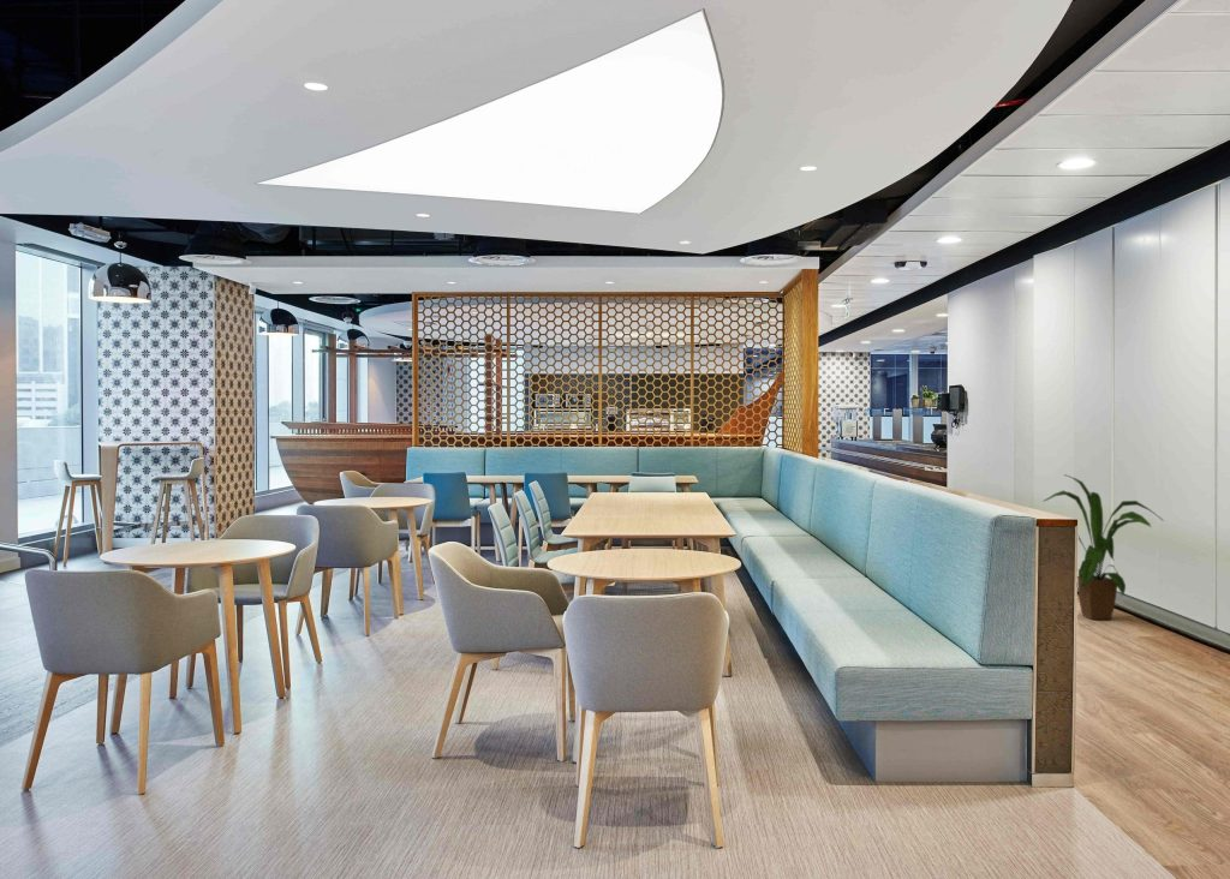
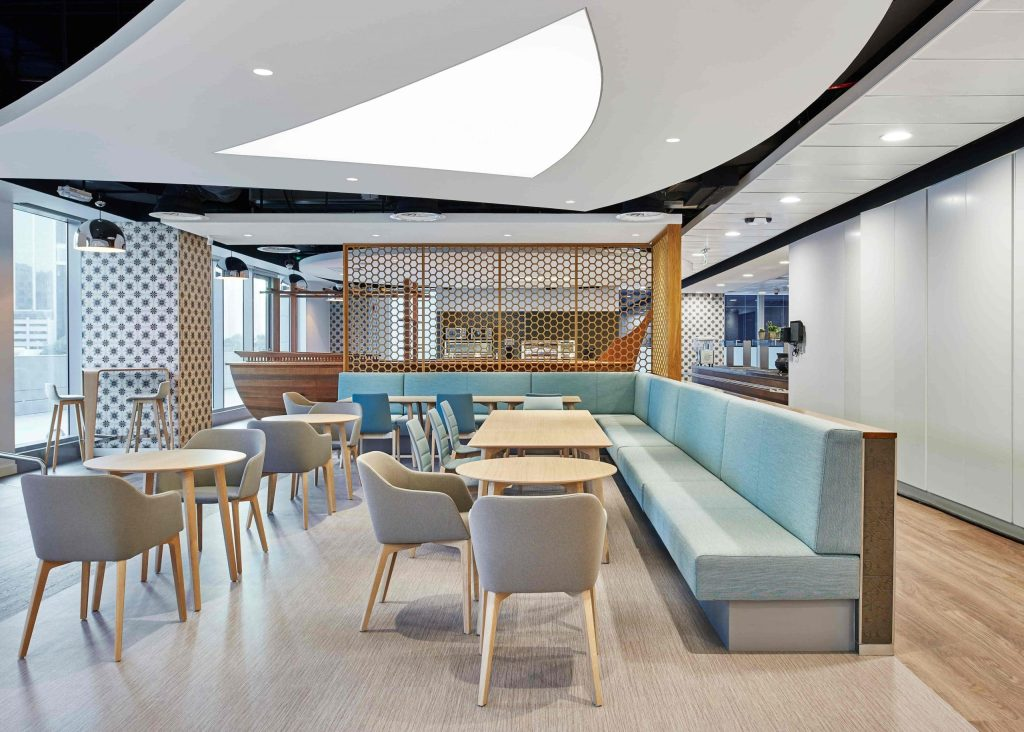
- house plant [1043,473,1165,621]
